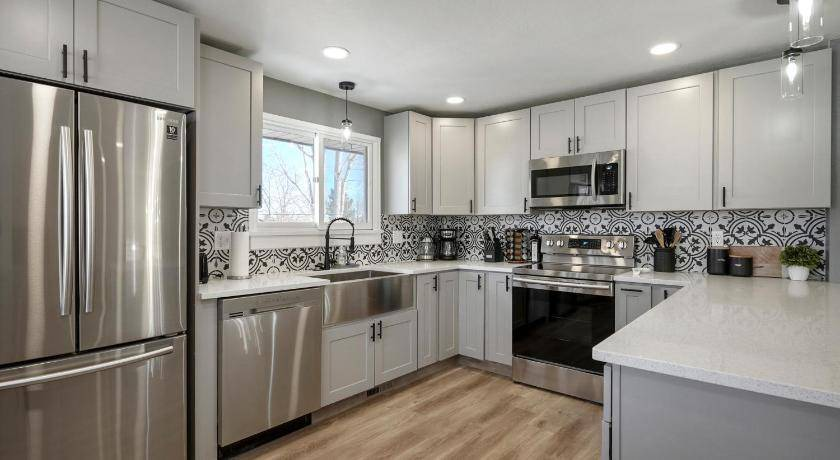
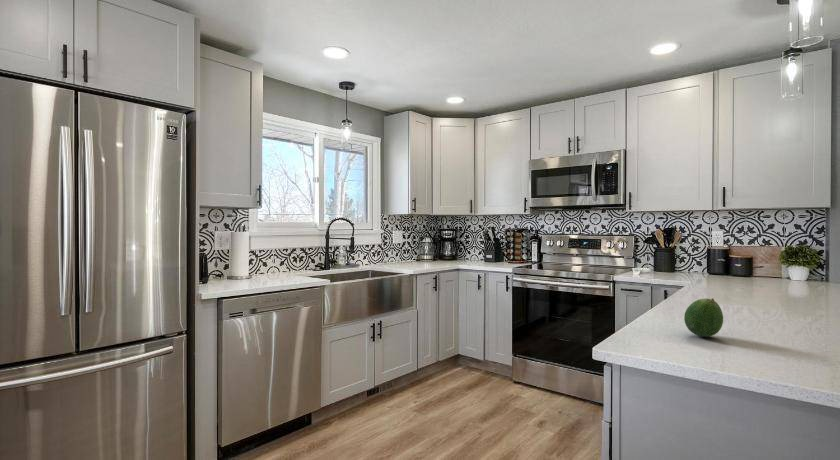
+ fruit [683,298,724,338]
